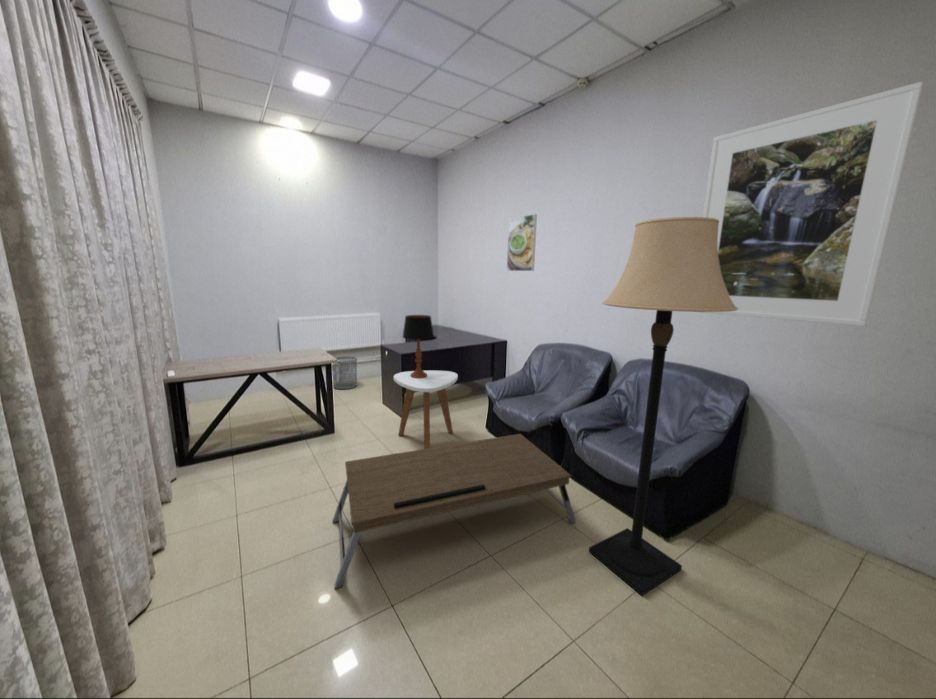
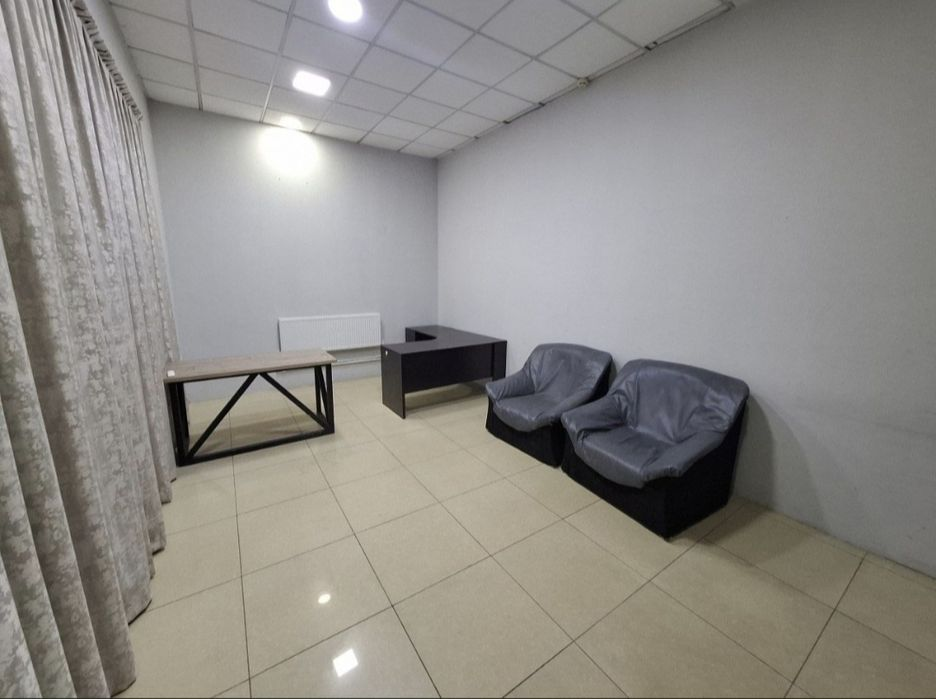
- lamp [588,216,738,597]
- side table [393,370,459,449]
- waste bin [331,356,358,390]
- coffee table [332,433,577,590]
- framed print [506,213,538,272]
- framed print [701,81,924,327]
- table lamp [402,314,435,378]
